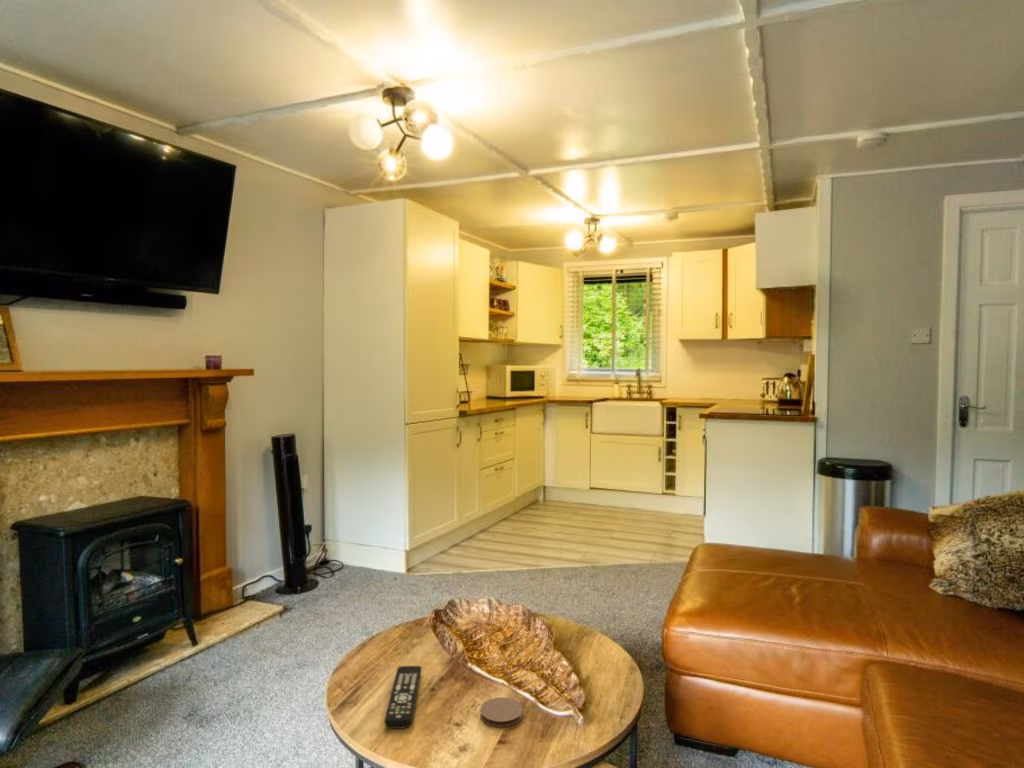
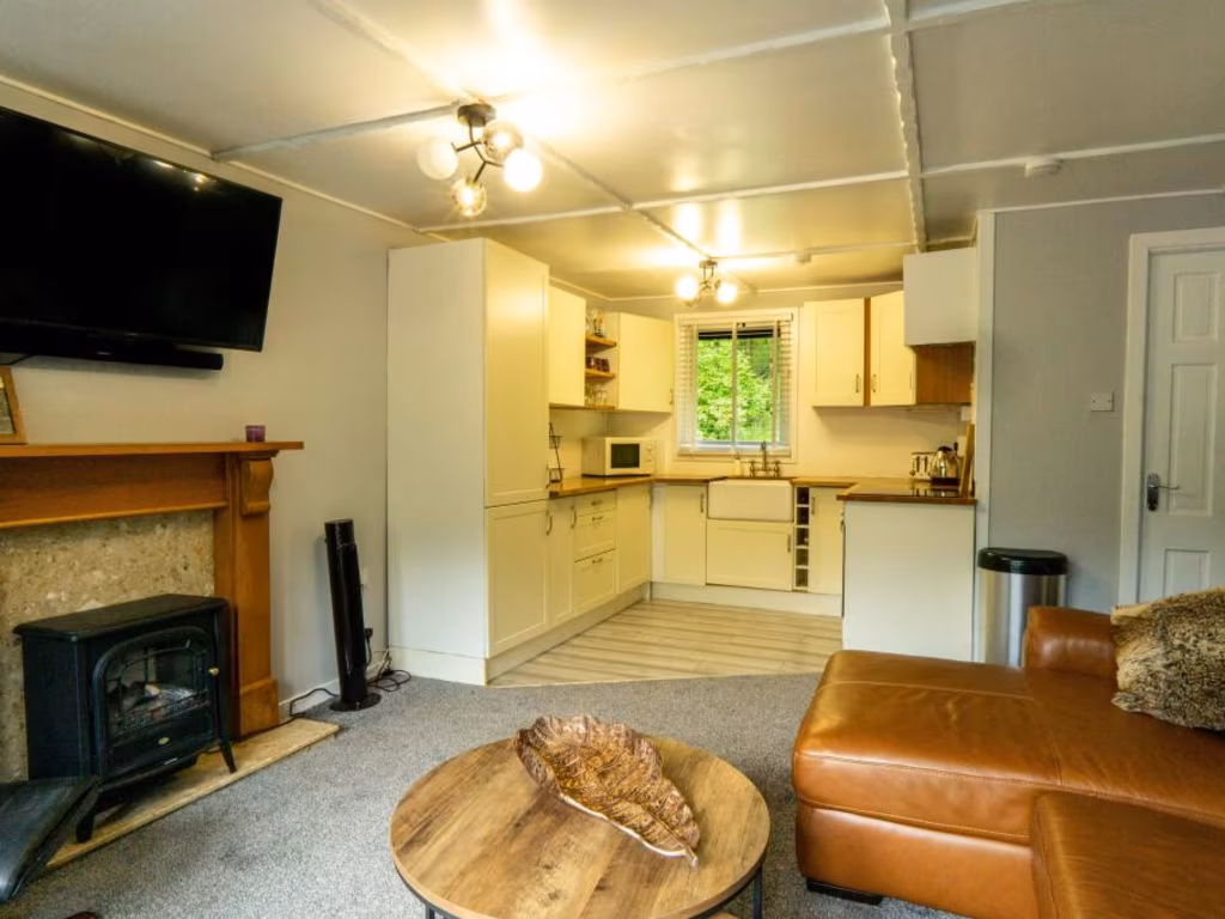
- remote control [383,665,422,730]
- coaster [480,696,523,728]
